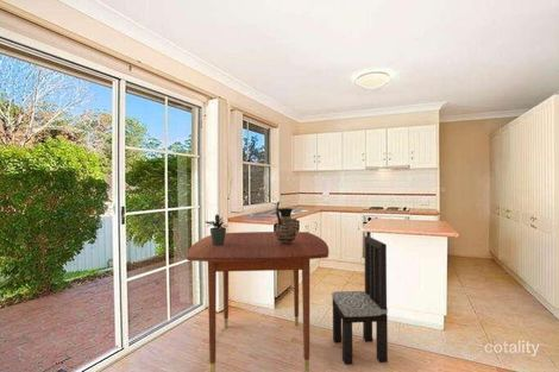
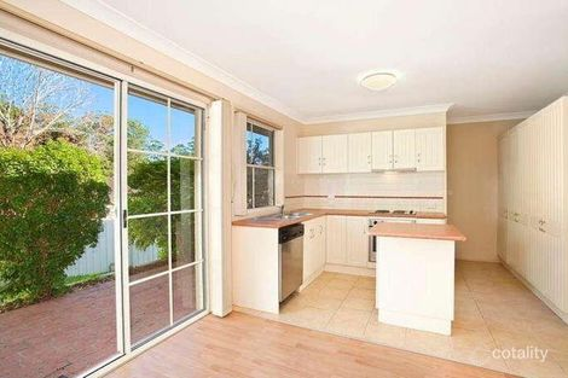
- dining chair [331,235,389,365]
- dining table [186,231,329,372]
- ceramic jug [275,207,297,245]
- potted plant [205,213,228,245]
